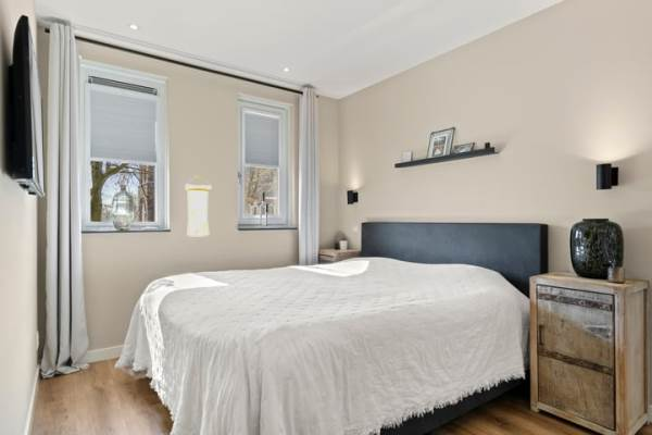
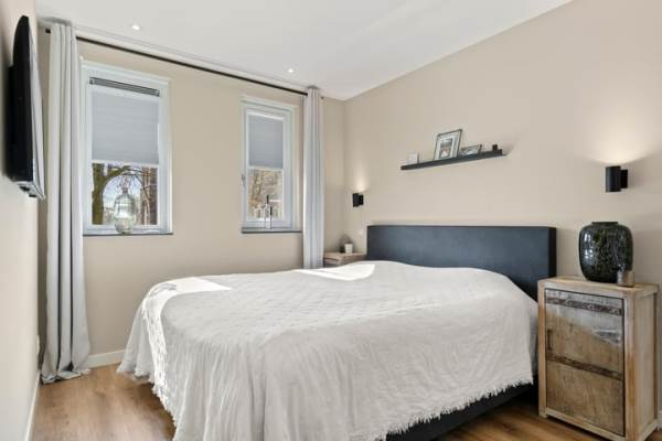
- wall scroll [184,174,213,238]
